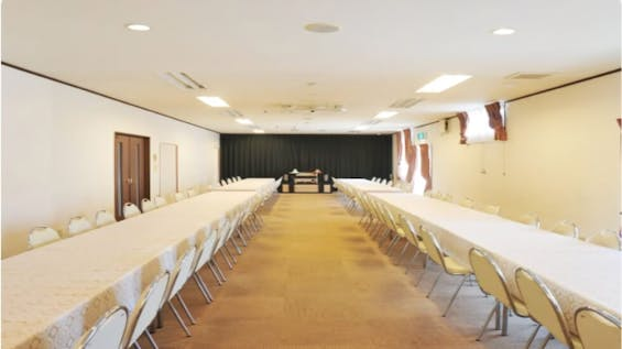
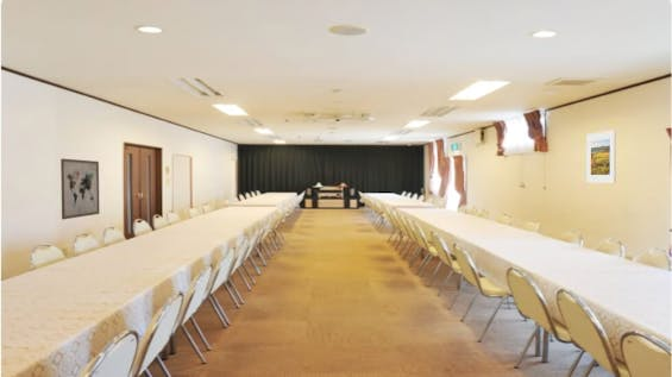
+ wall art [59,157,101,220]
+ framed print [585,128,617,183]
